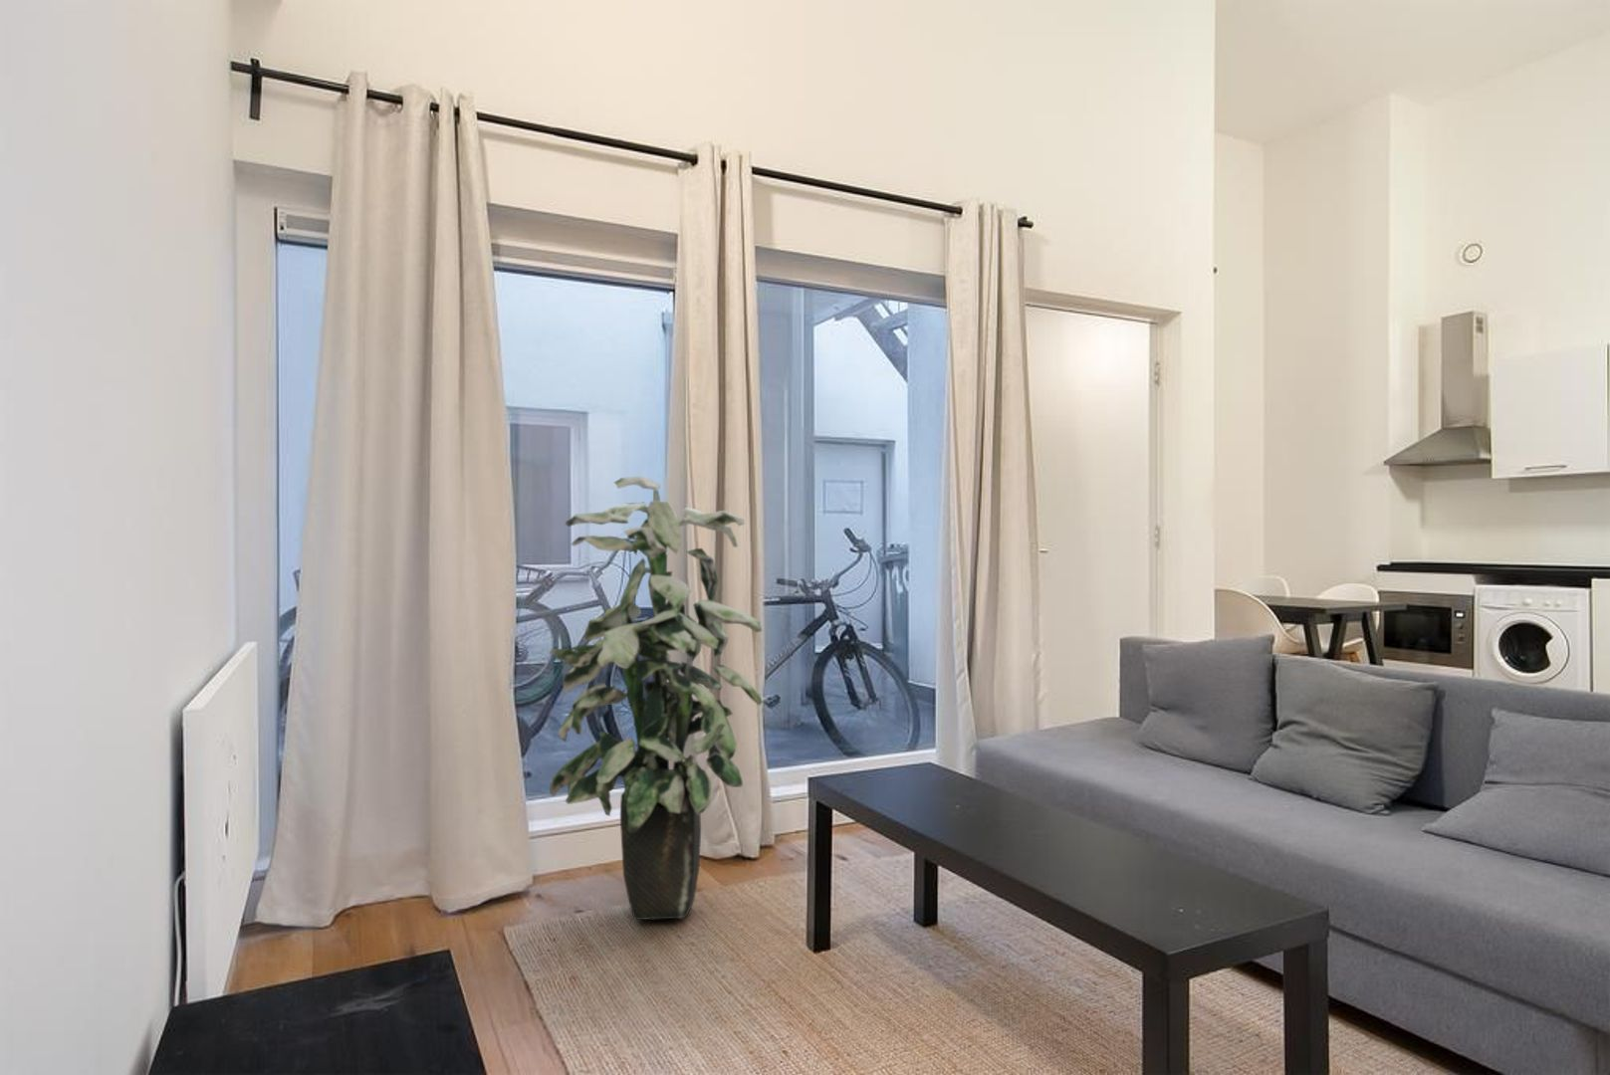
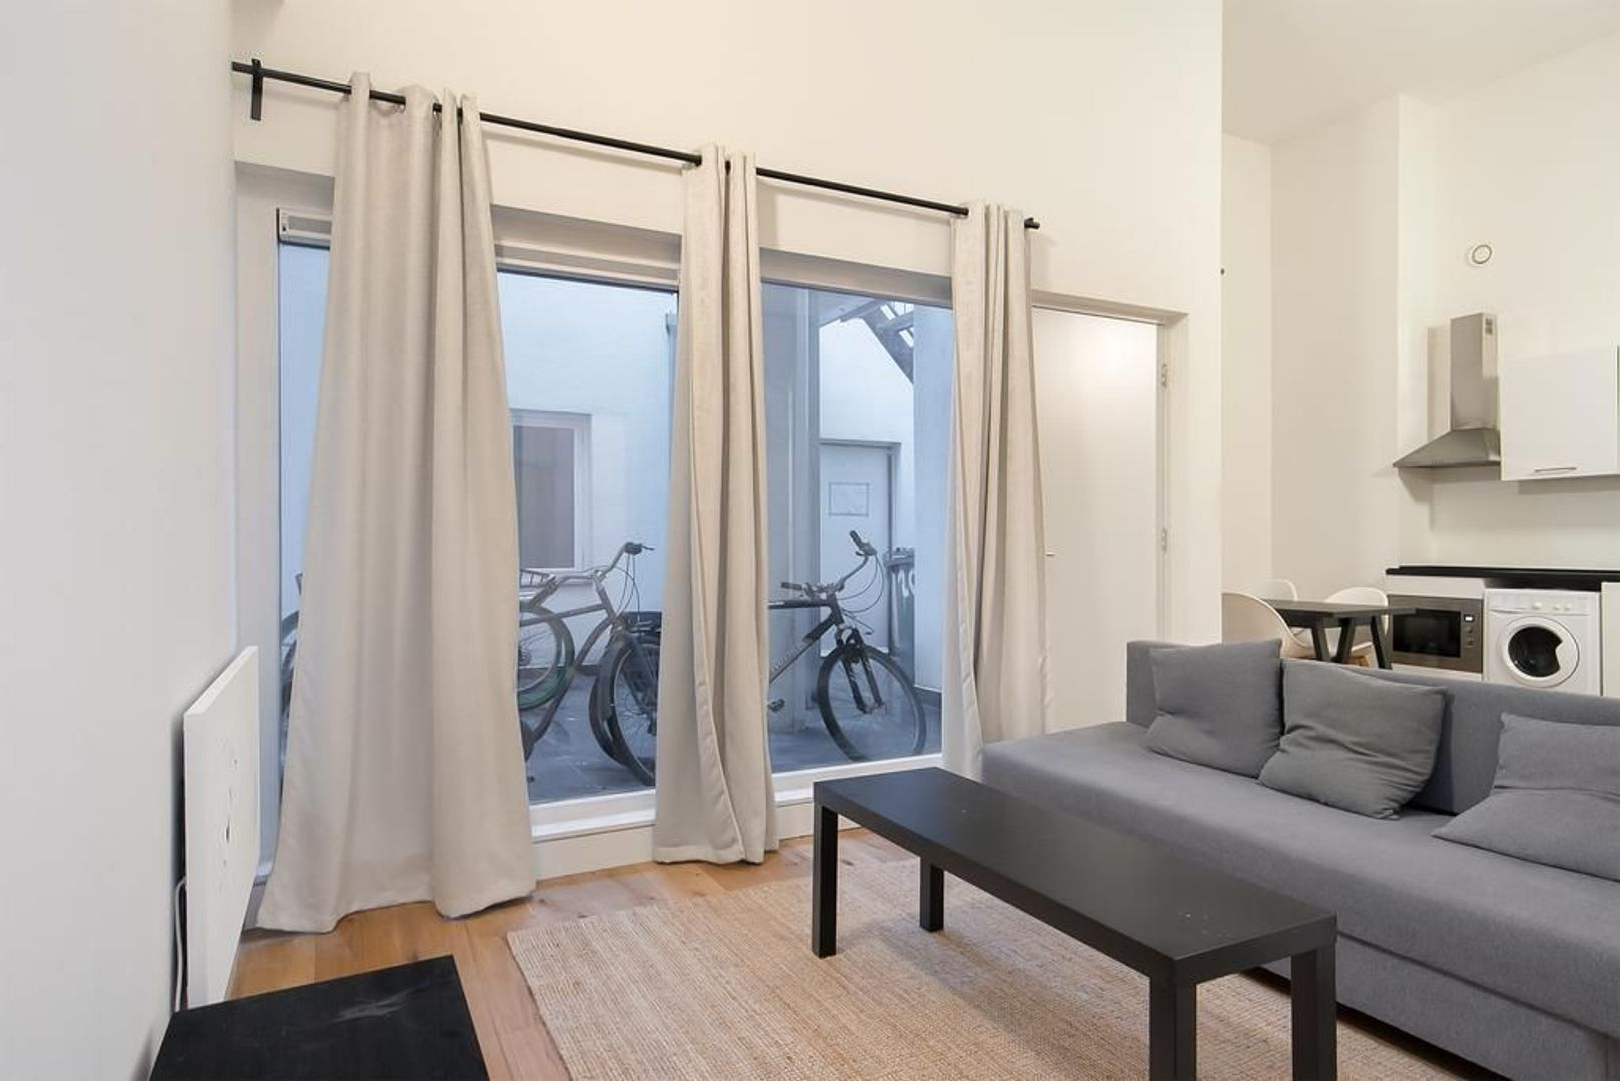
- indoor plant [547,476,764,920]
